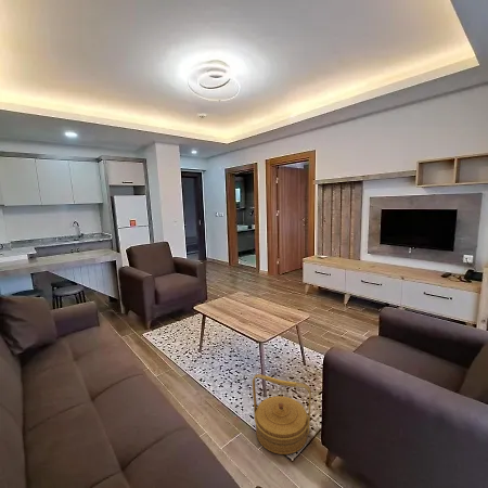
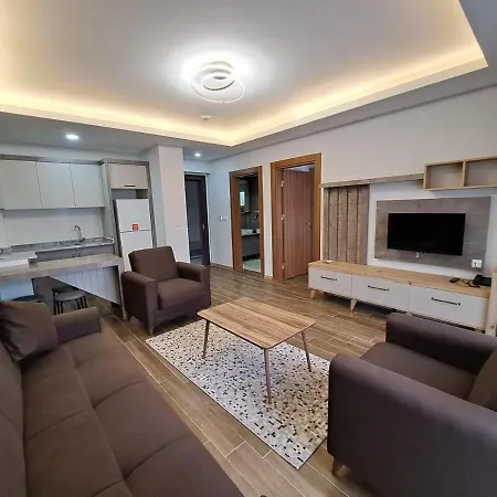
- basket [252,373,312,455]
